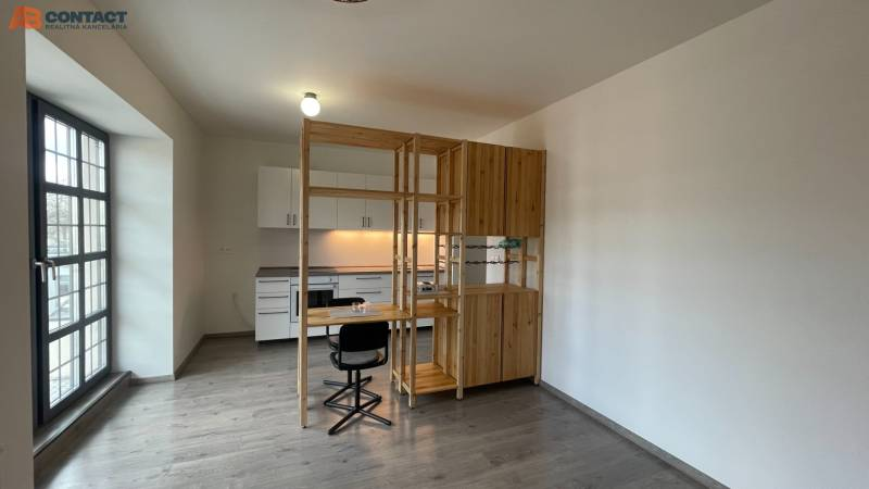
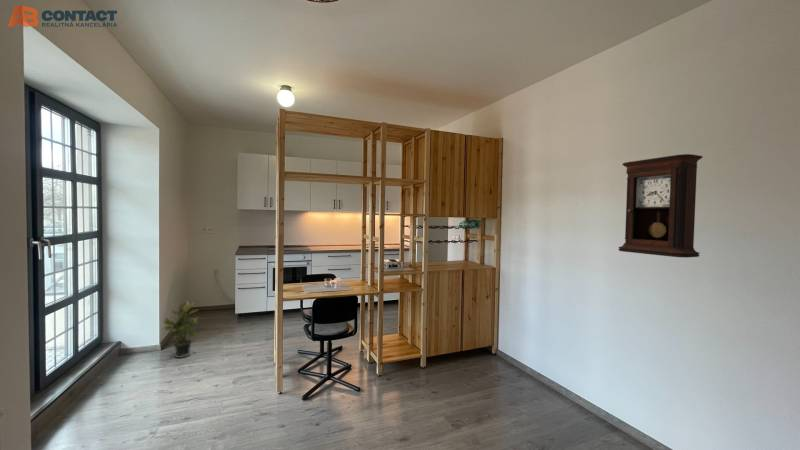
+ pendulum clock [617,153,704,258]
+ potted plant [162,299,201,359]
